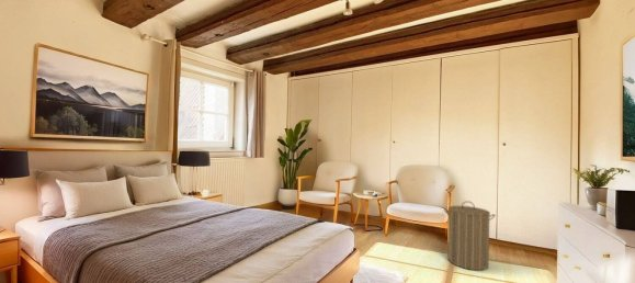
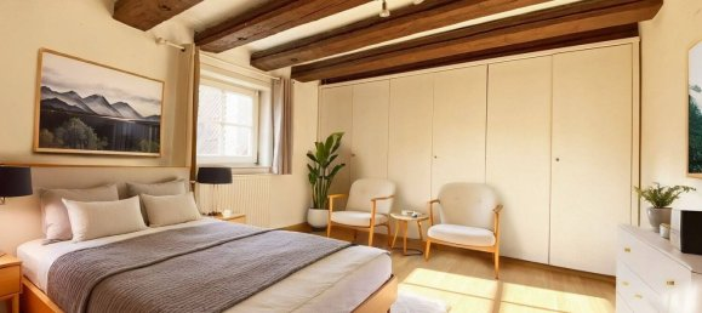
- laundry hamper [443,200,497,271]
